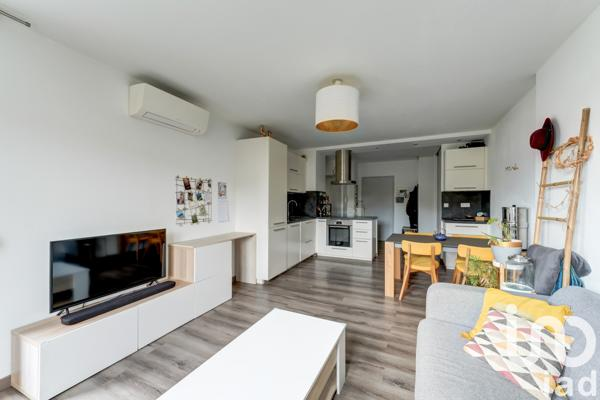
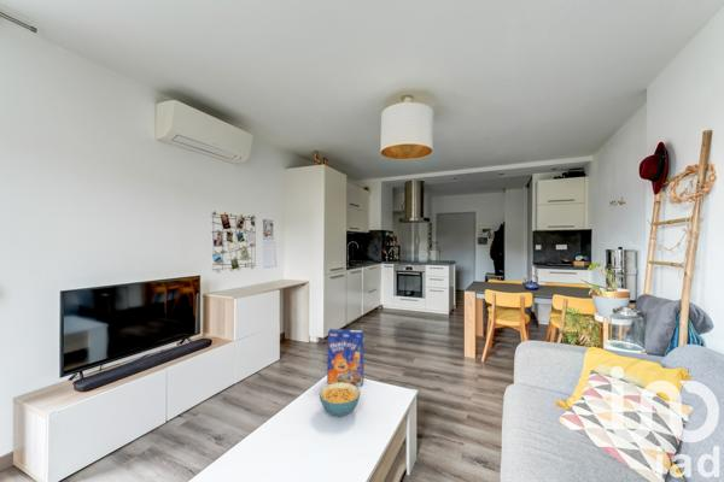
+ cereal bowl [319,383,361,417]
+ cereal box [326,328,366,387]
